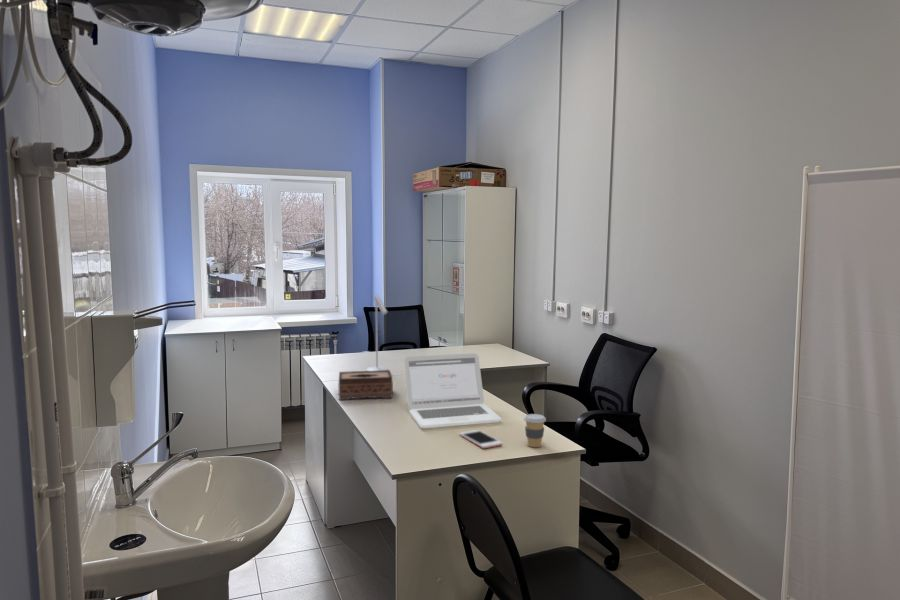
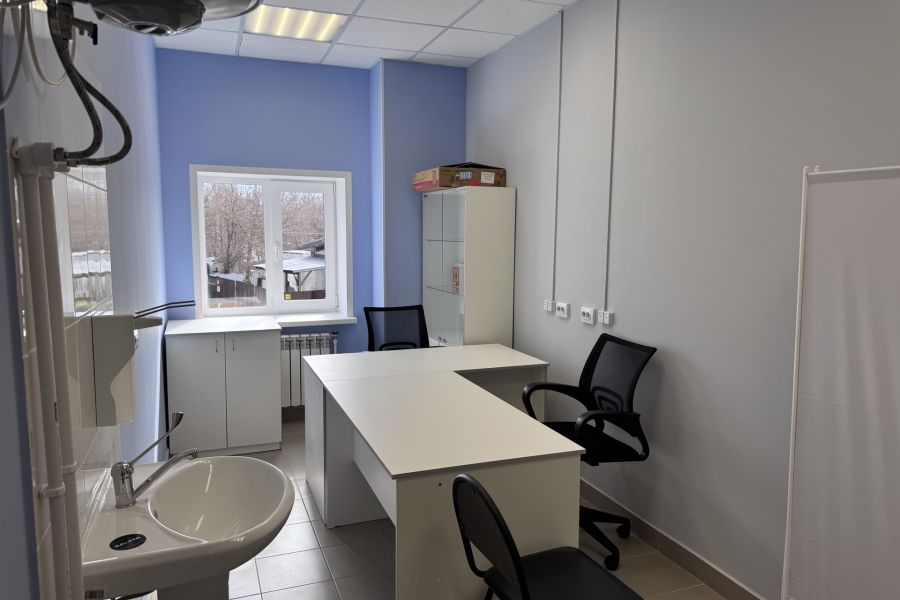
- coffee cup [523,413,547,448]
- laptop [403,352,503,429]
- tissue box [338,369,394,401]
- cell phone [459,429,504,449]
- desk lamp [366,294,389,371]
